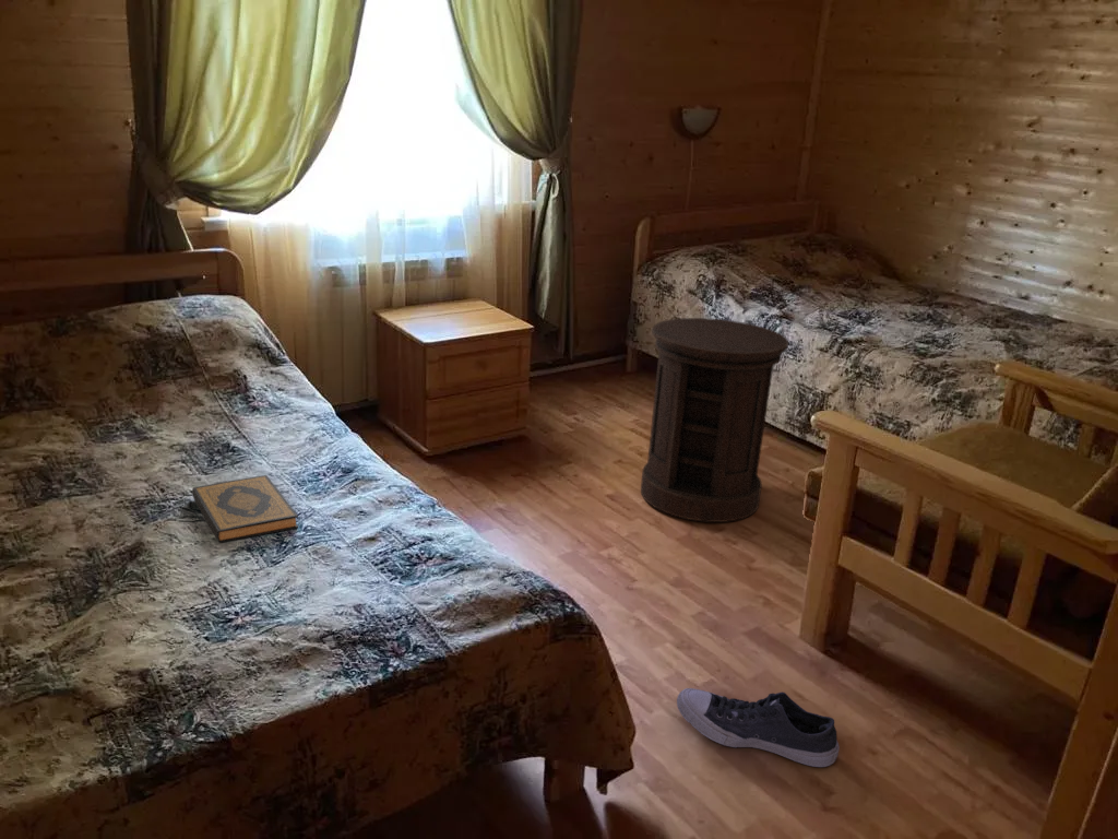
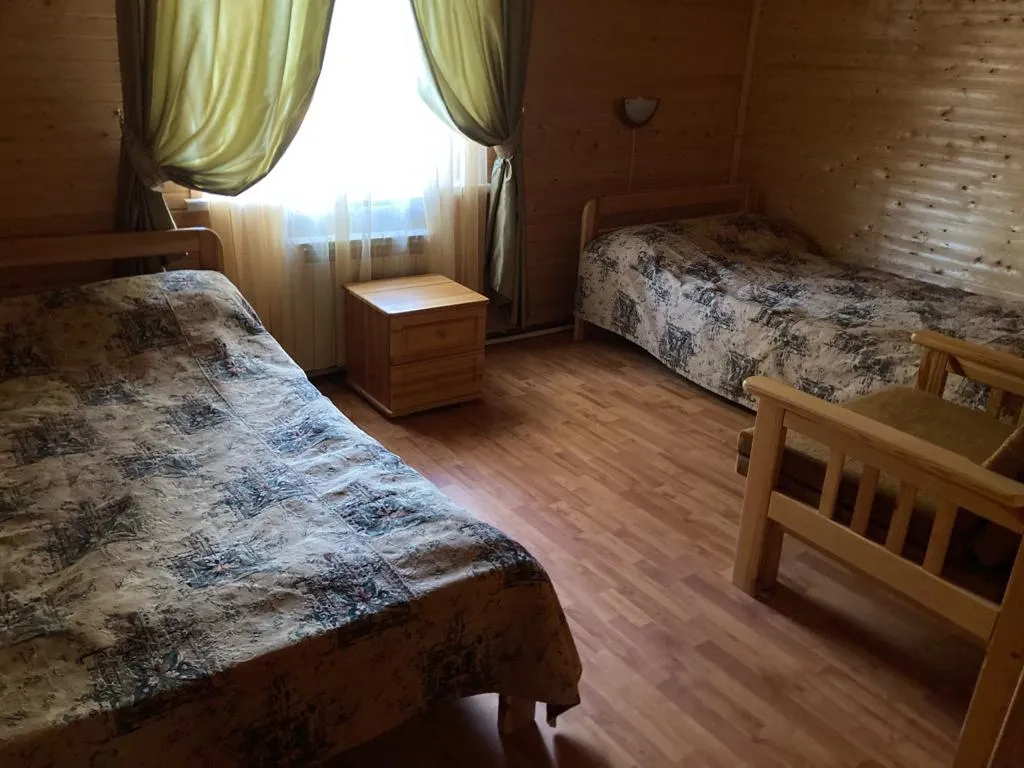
- hardback book [191,474,299,543]
- side table [640,317,789,523]
- shoe [676,687,841,768]
